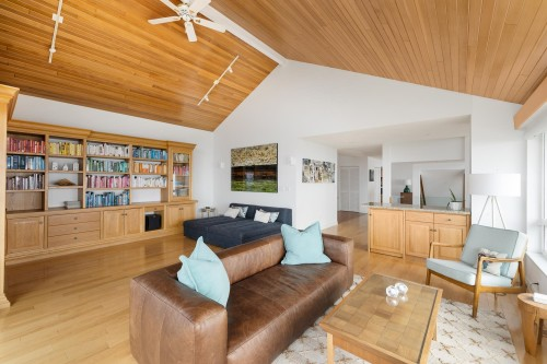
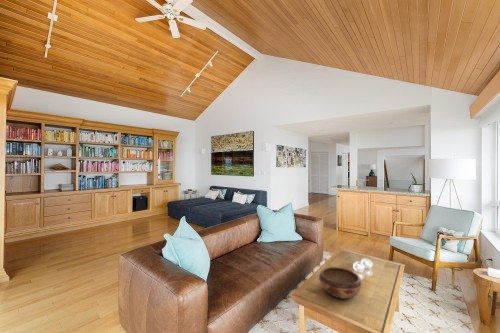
+ decorative bowl [318,266,362,300]
